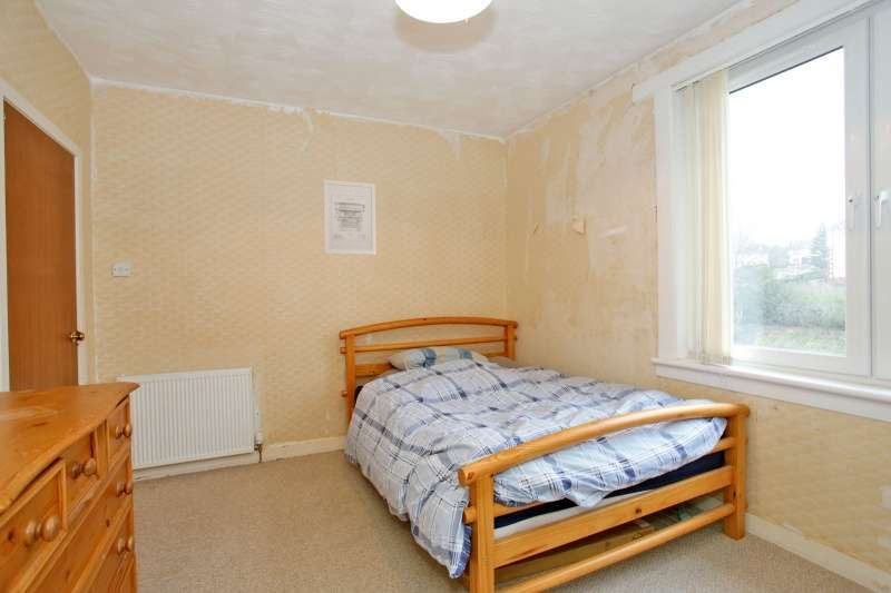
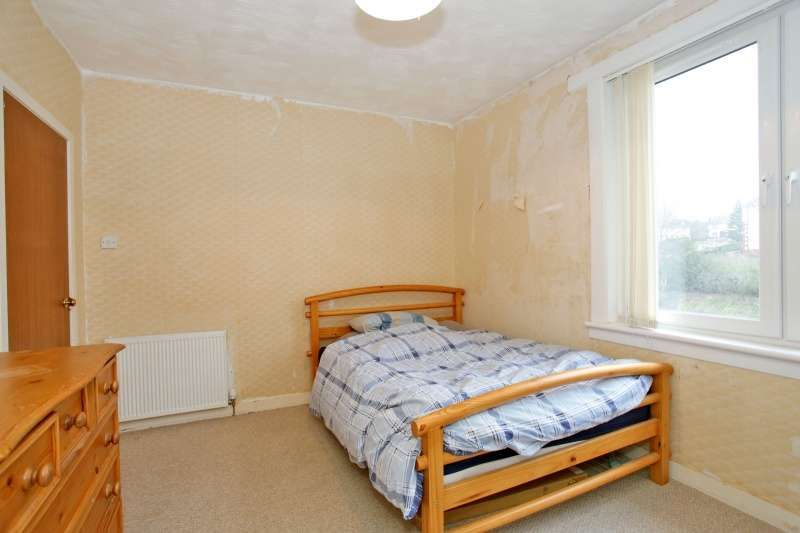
- wall art [322,178,378,256]
